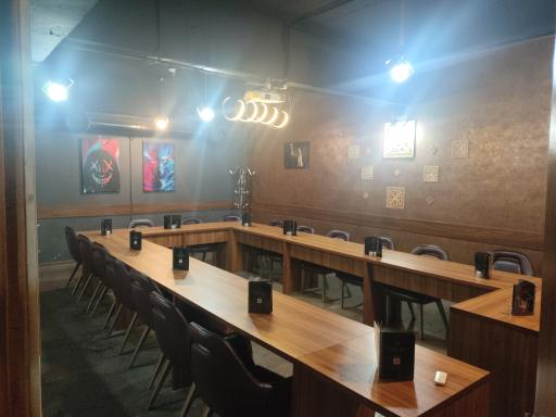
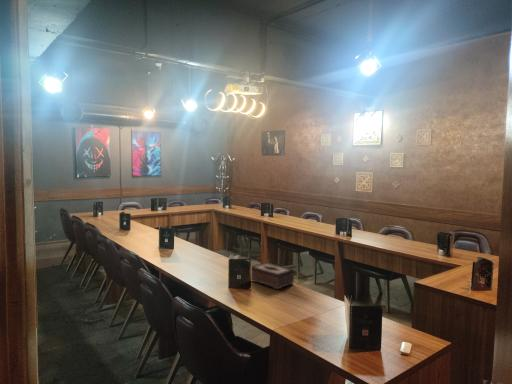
+ tissue box [250,261,295,291]
